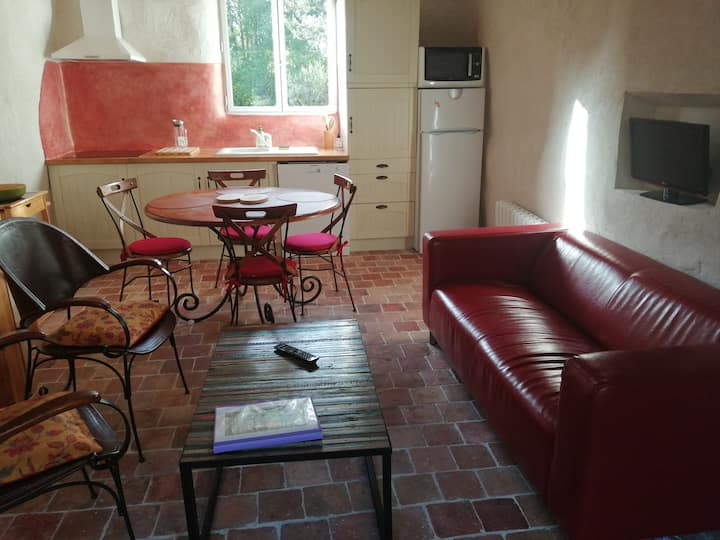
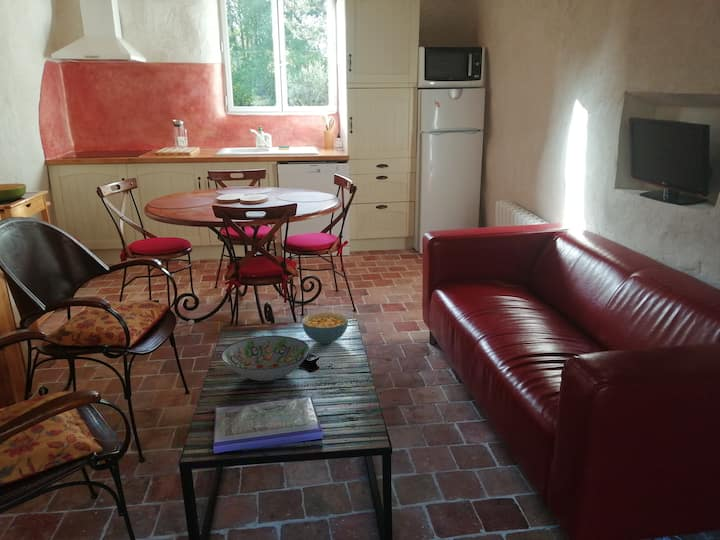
+ cereal bowl [301,311,349,345]
+ decorative bowl [221,335,310,382]
